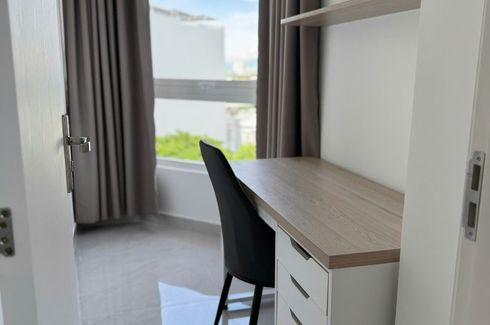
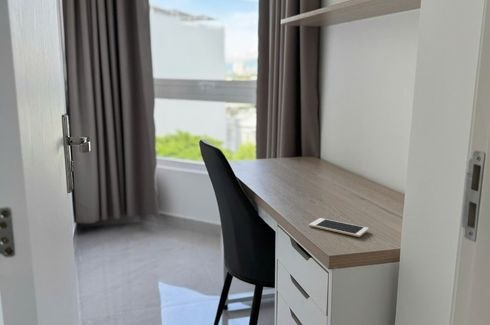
+ cell phone [308,217,370,238]
